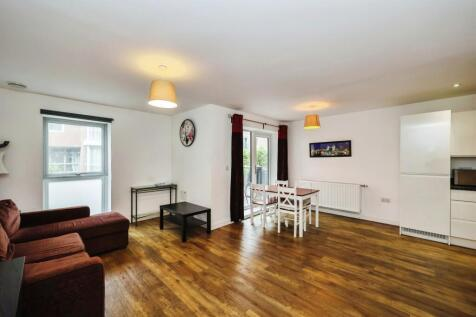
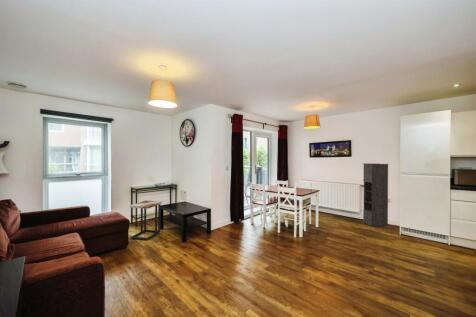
+ storage cabinet [362,162,389,227]
+ side table [129,199,163,241]
